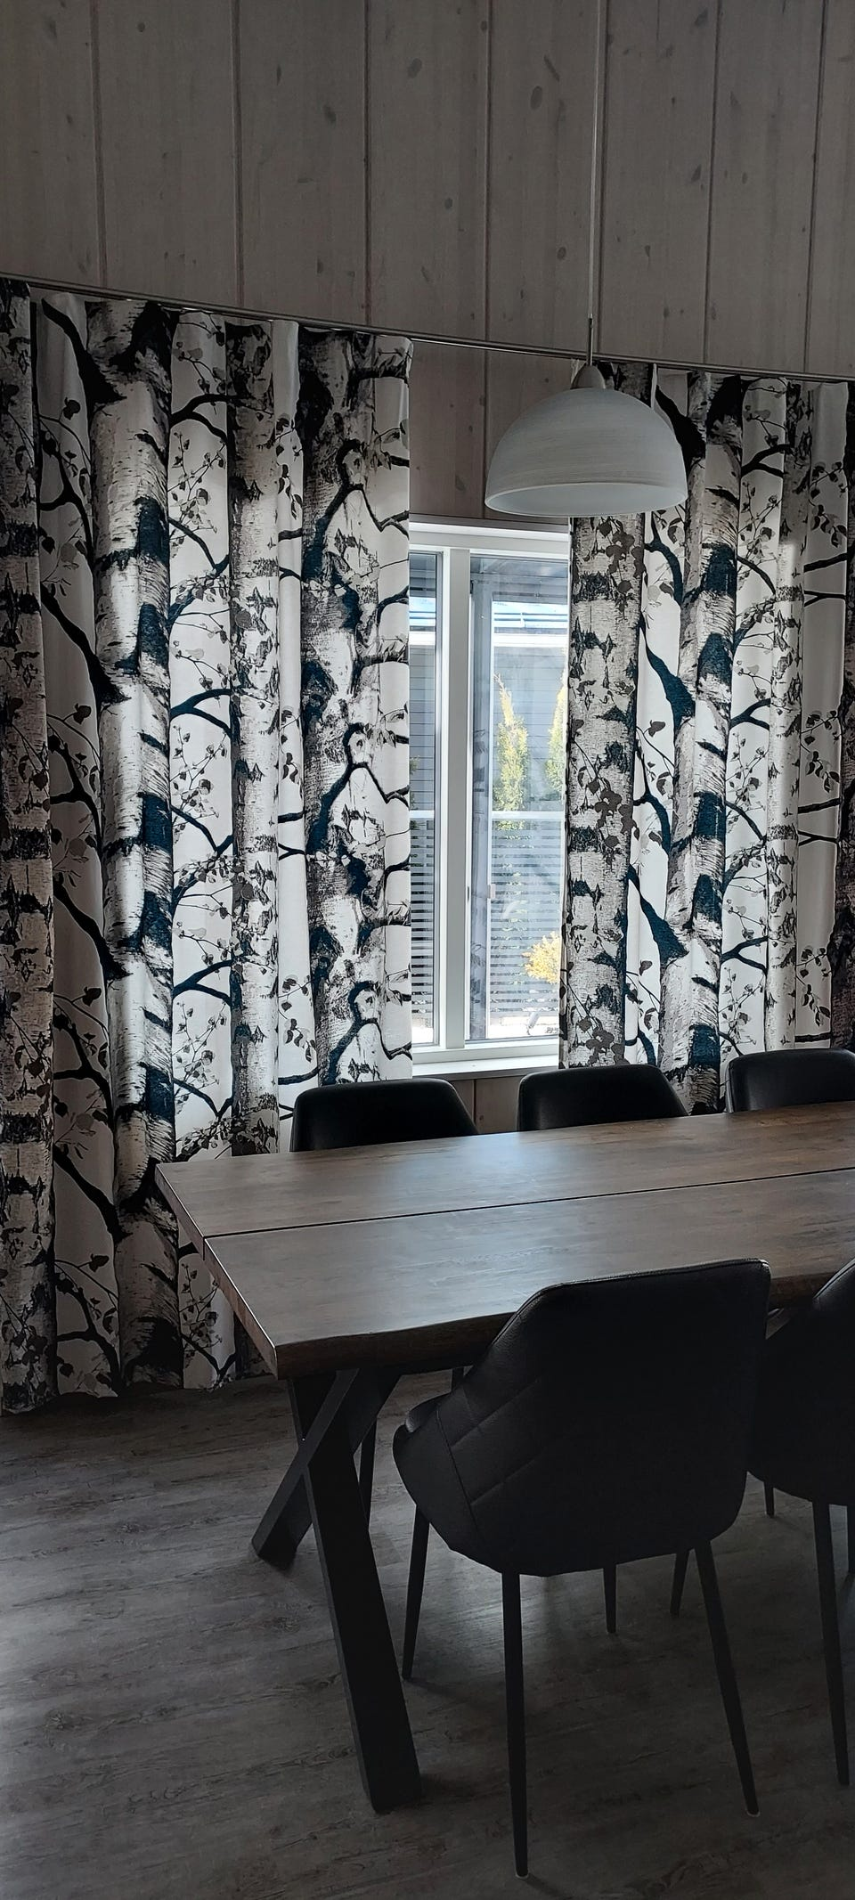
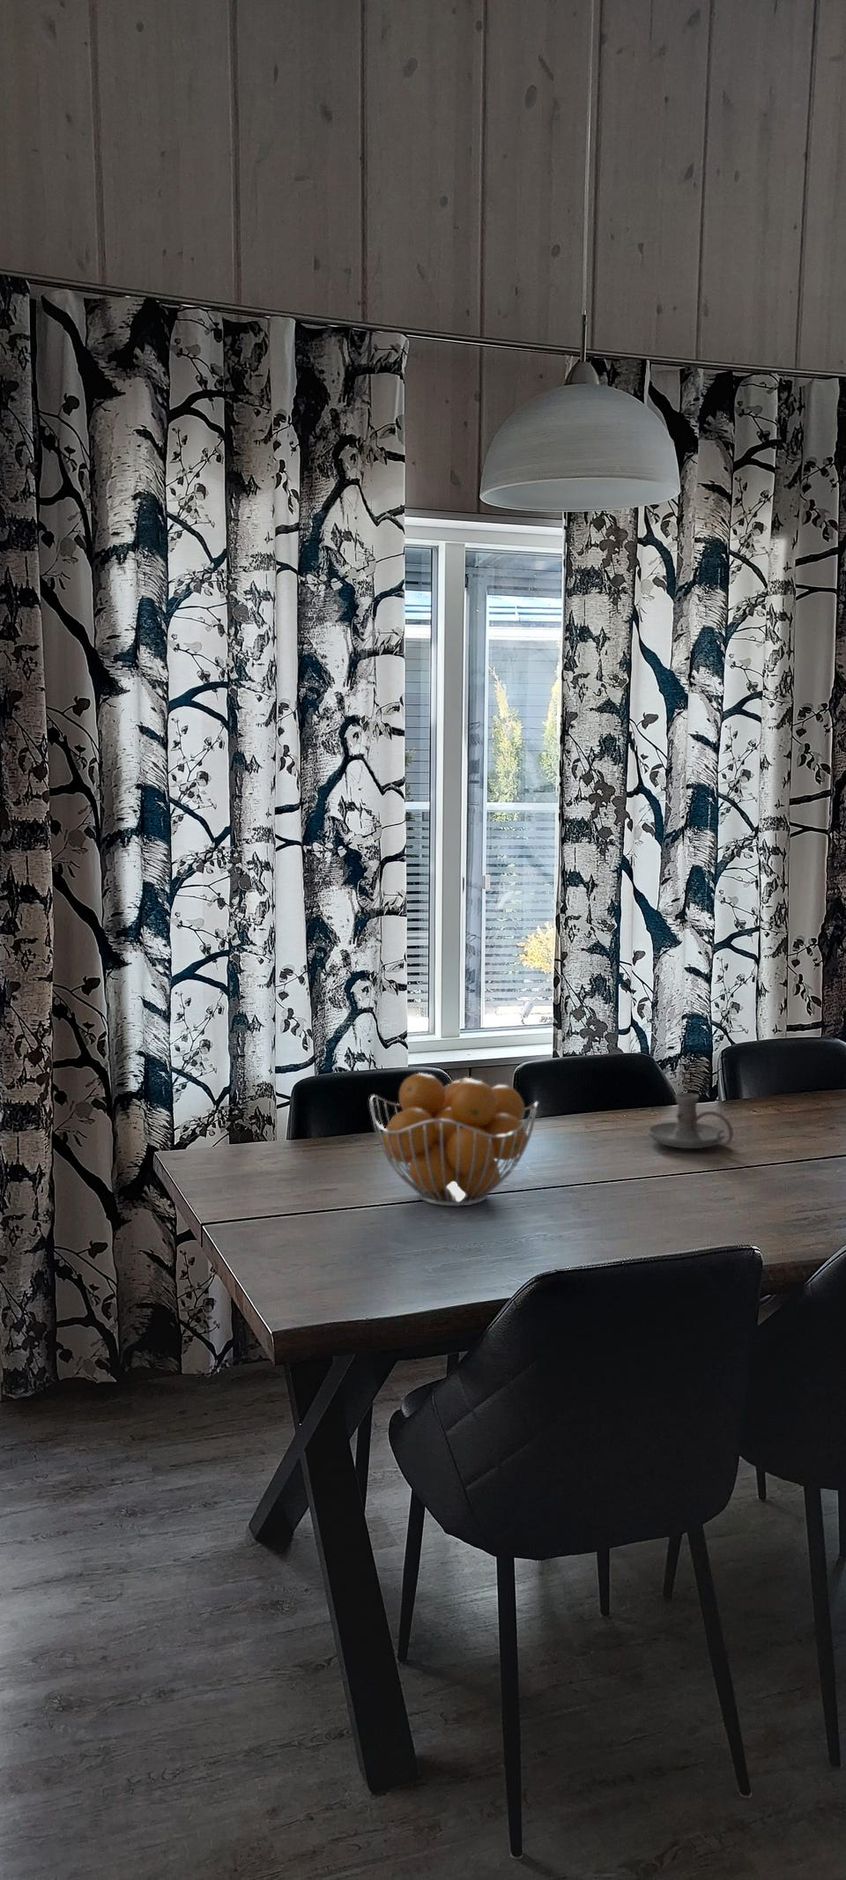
+ candle holder [647,1092,735,1150]
+ fruit basket [368,1072,539,1207]
